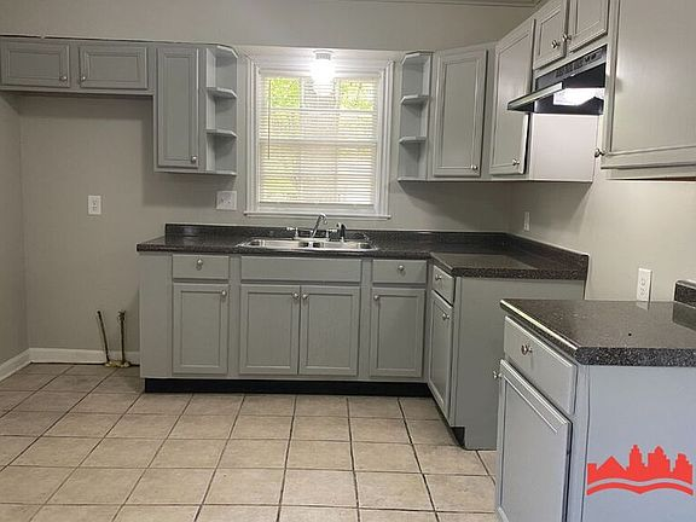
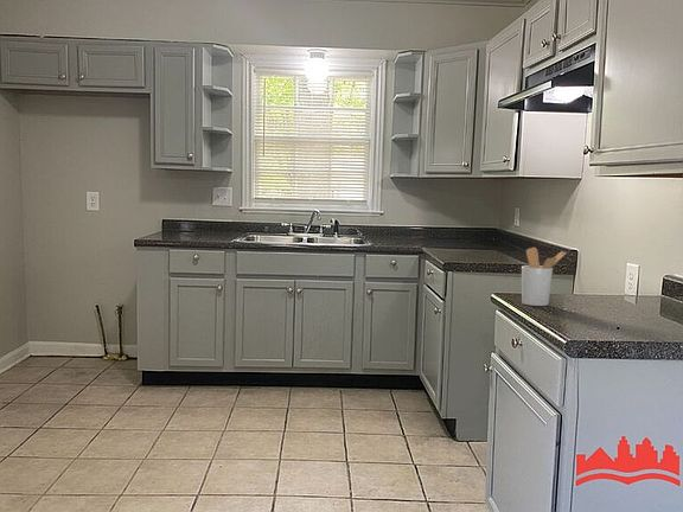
+ utensil holder [521,247,567,307]
